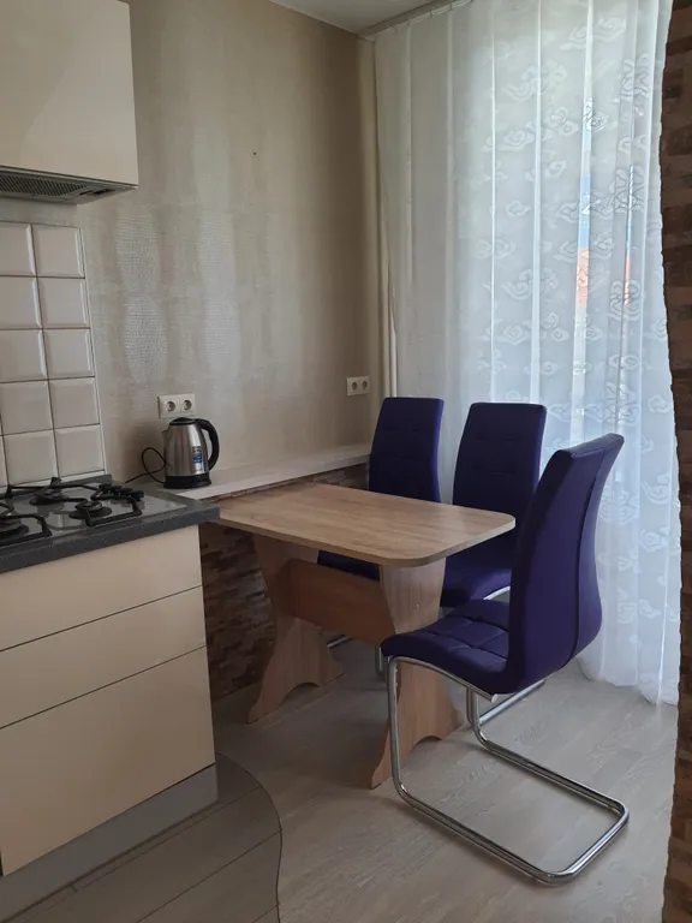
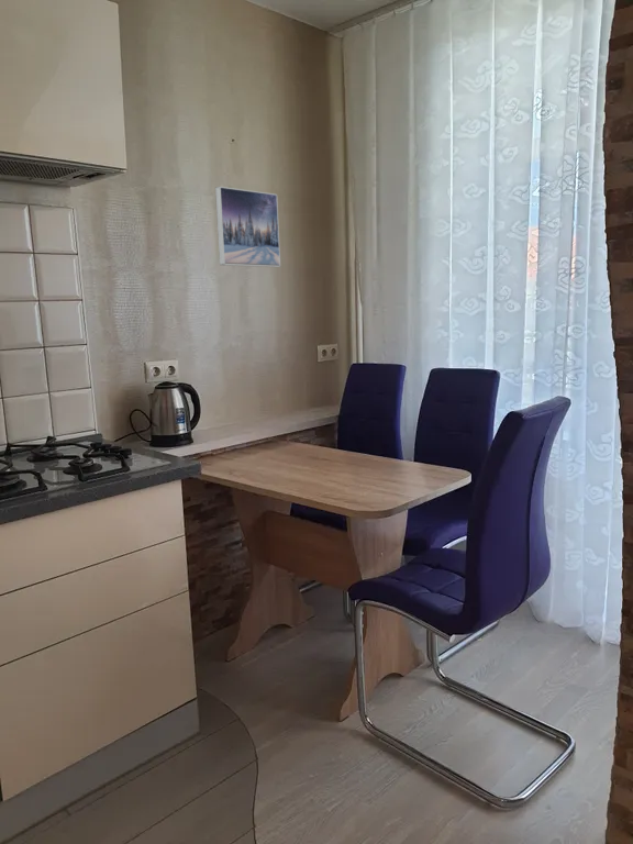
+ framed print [214,186,281,268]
